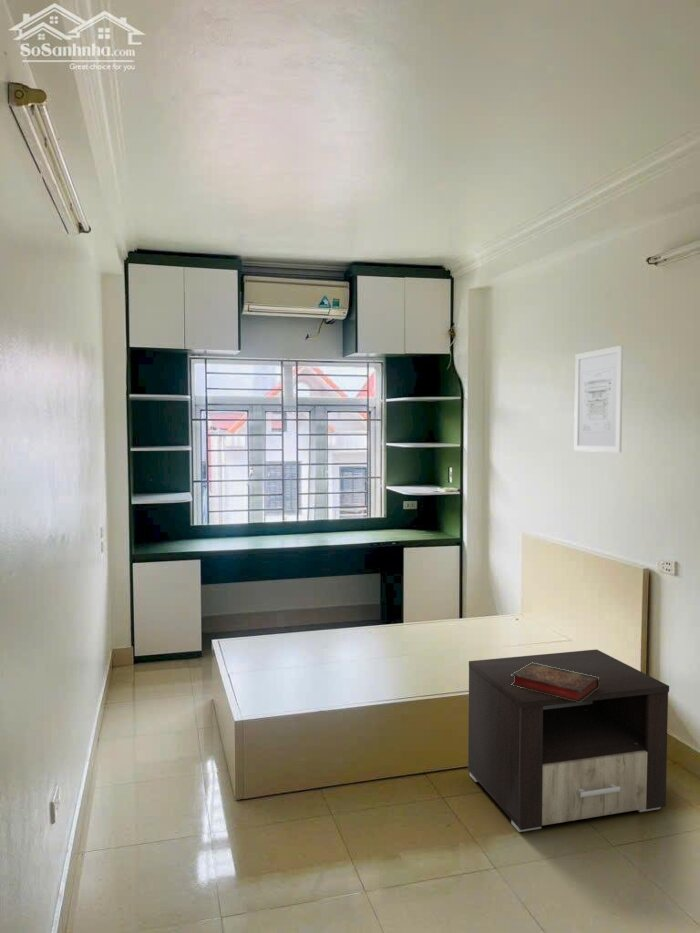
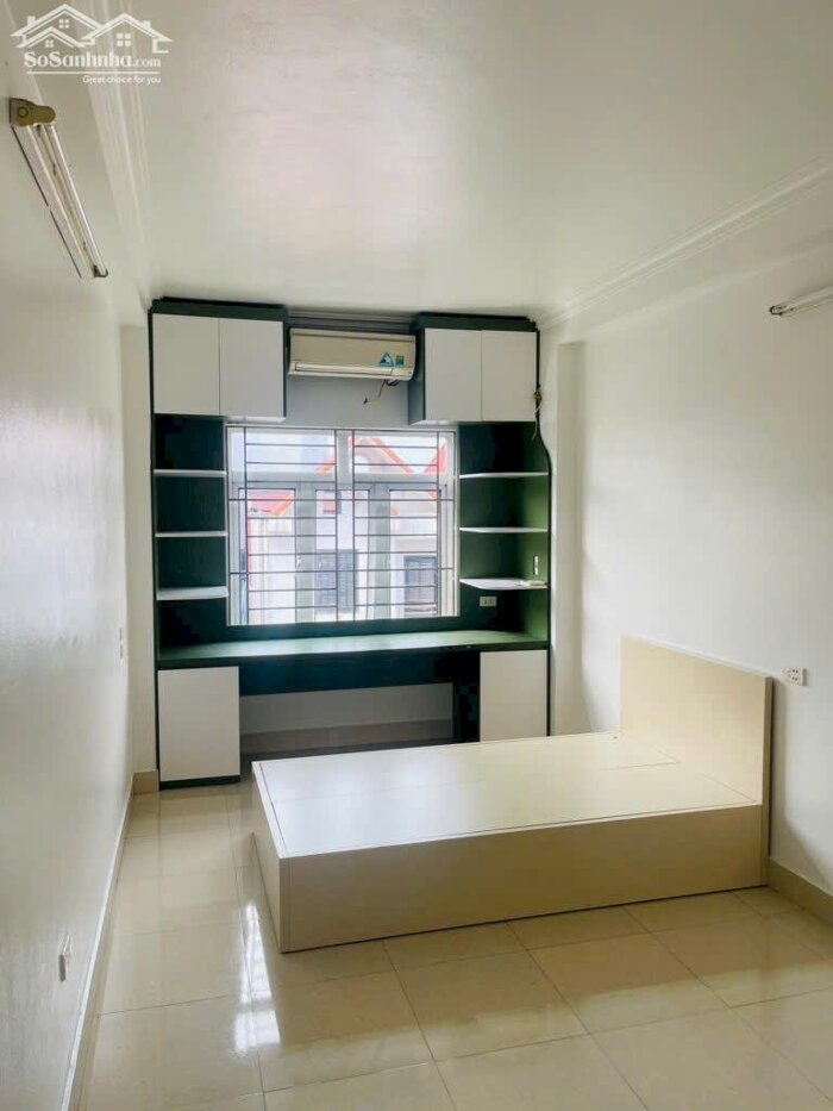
- nightstand [467,648,670,833]
- wall art [573,345,624,453]
- book [511,662,600,702]
